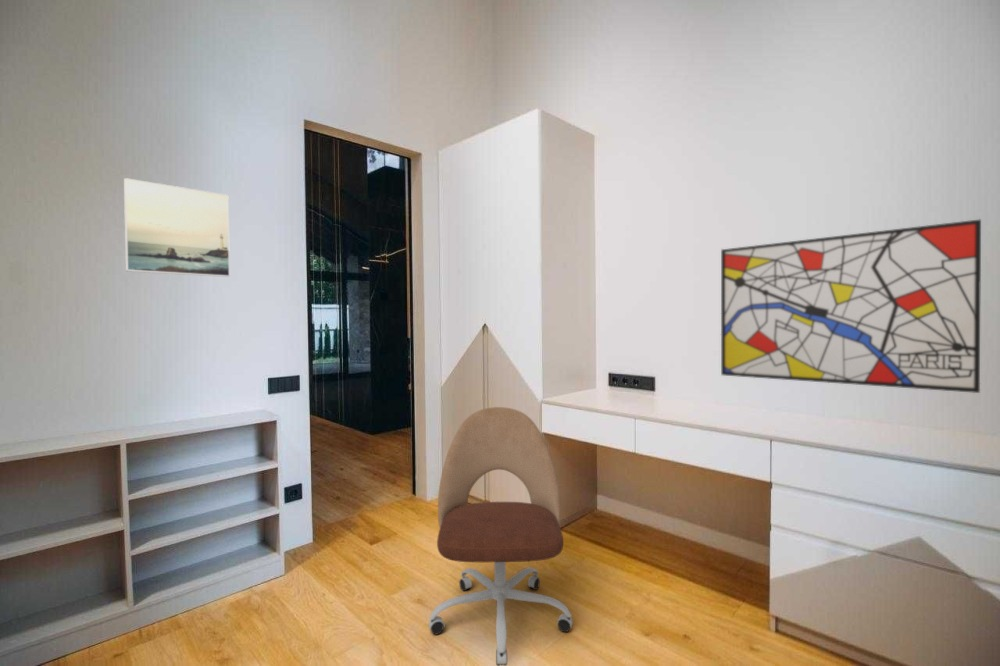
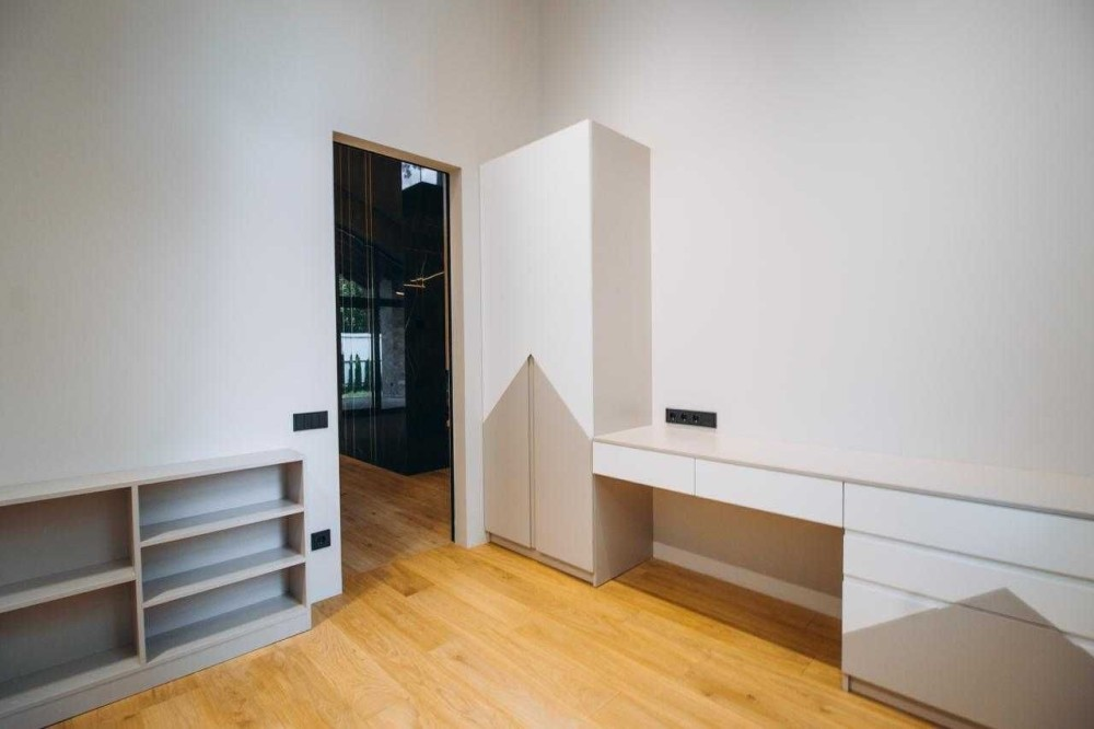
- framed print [123,177,231,278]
- wall art [720,218,982,394]
- office chair [428,406,573,666]
